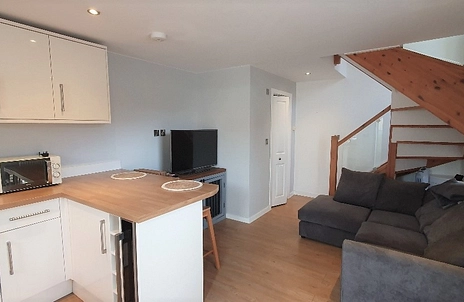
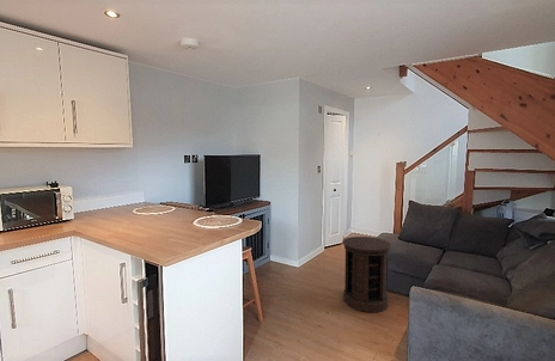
+ side table [342,235,392,313]
